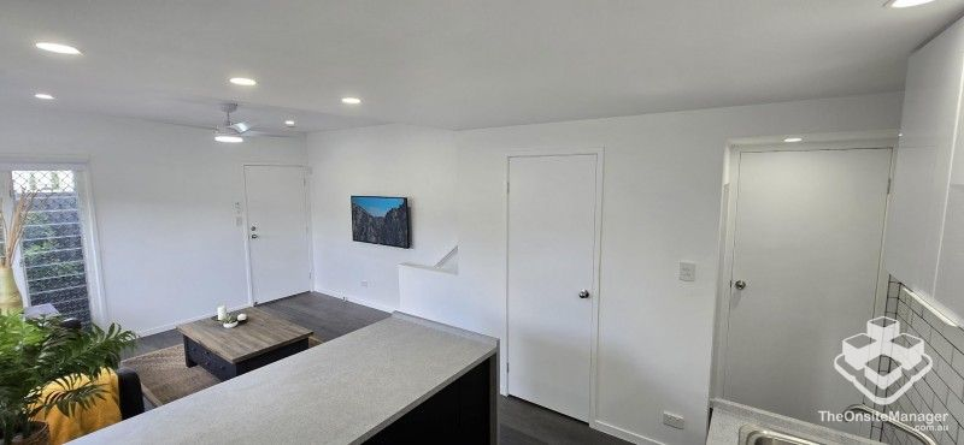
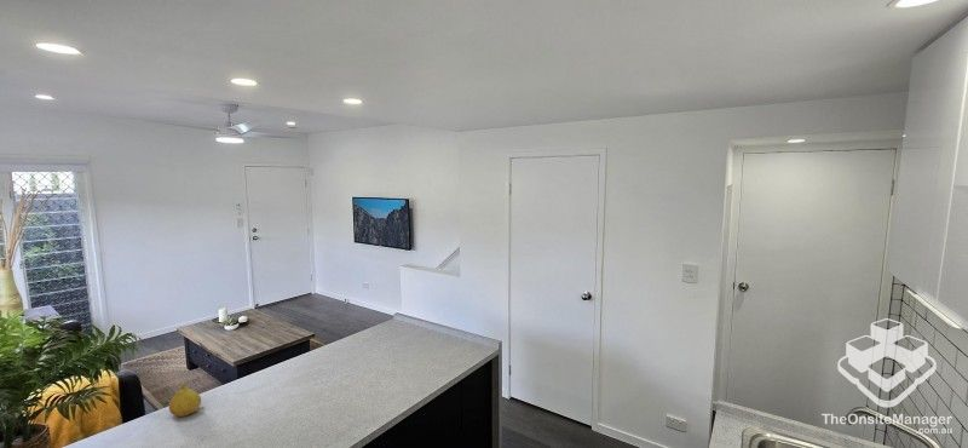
+ fruit [168,383,202,418]
